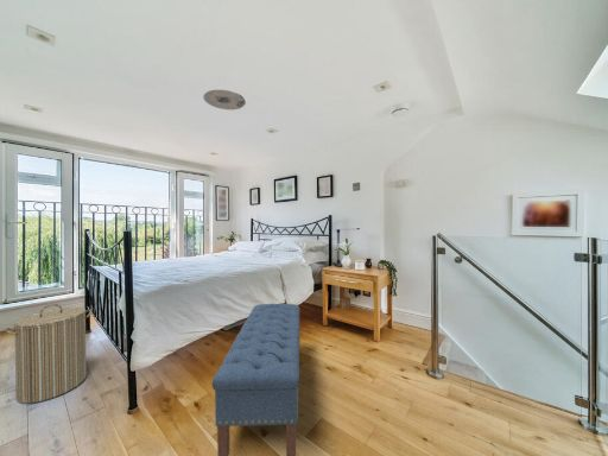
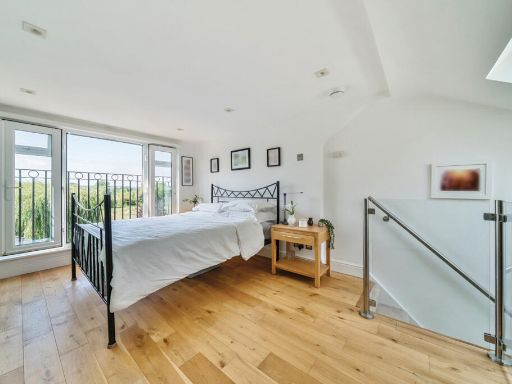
- bench [211,303,300,456]
- laundry hamper [4,303,94,405]
- ceiling light [202,89,247,110]
